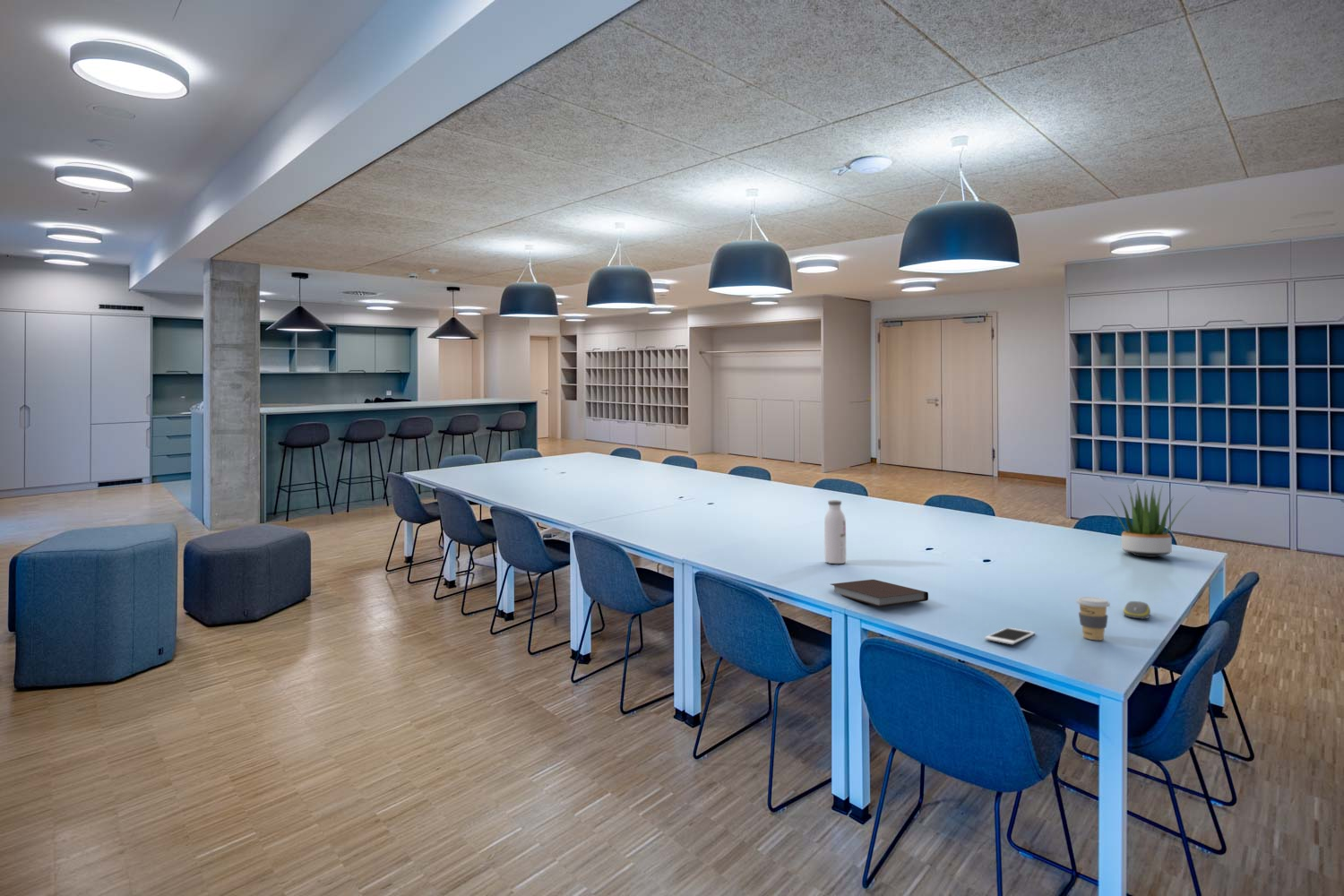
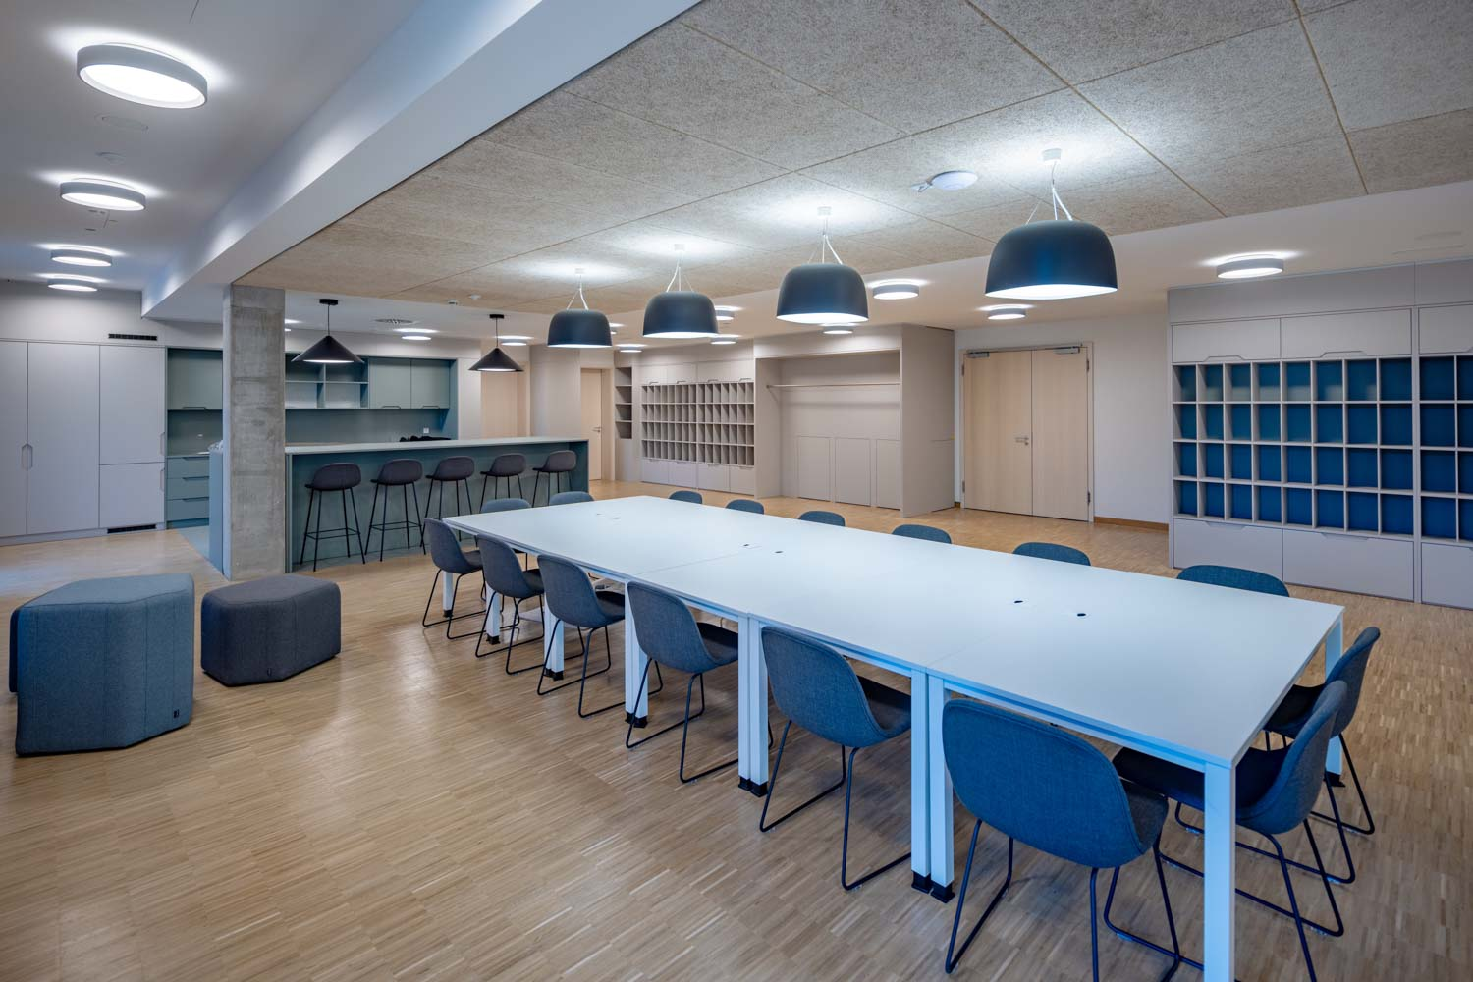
- coffee cup [1075,596,1111,641]
- potted plant [1098,482,1194,558]
- notebook [830,579,929,607]
- water bottle [823,499,847,564]
- cell phone [984,627,1036,645]
- computer mouse [1123,600,1151,619]
